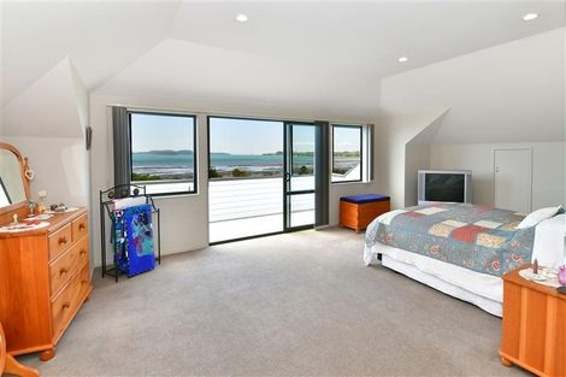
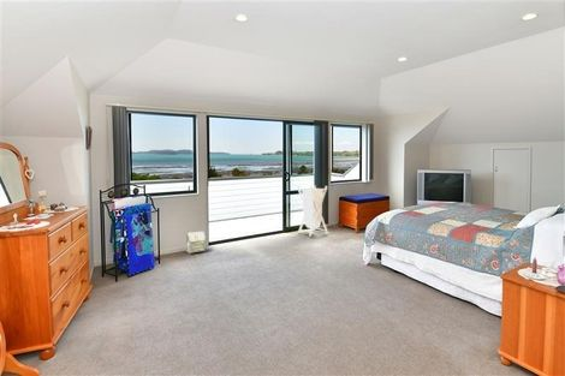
+ laundry hamper [296,184,329,238]
+ bag [185,231,207,255]
